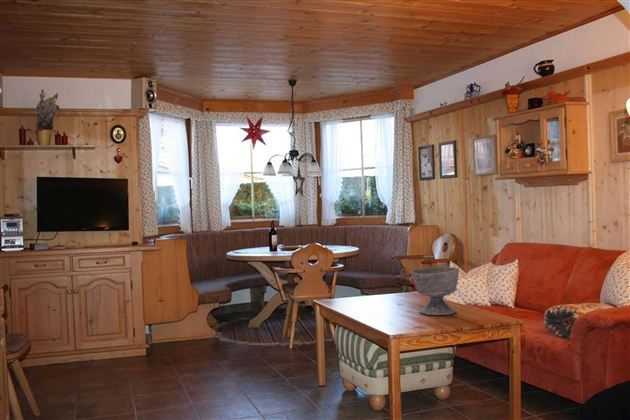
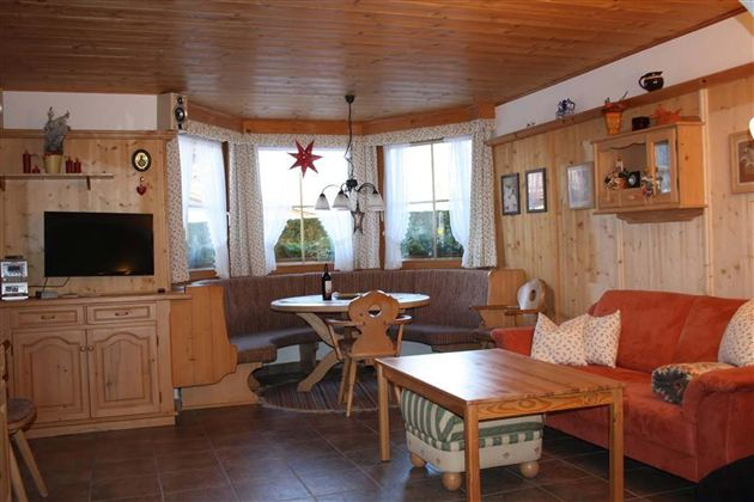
- bowl [411,266,460,316]
